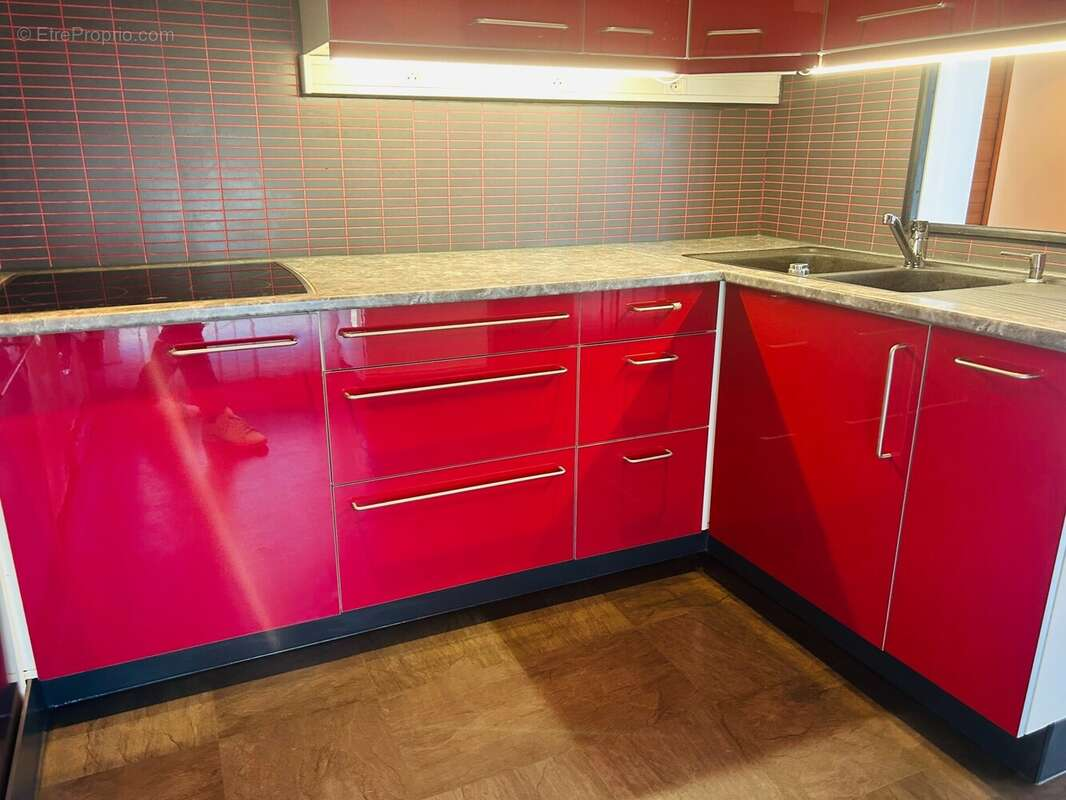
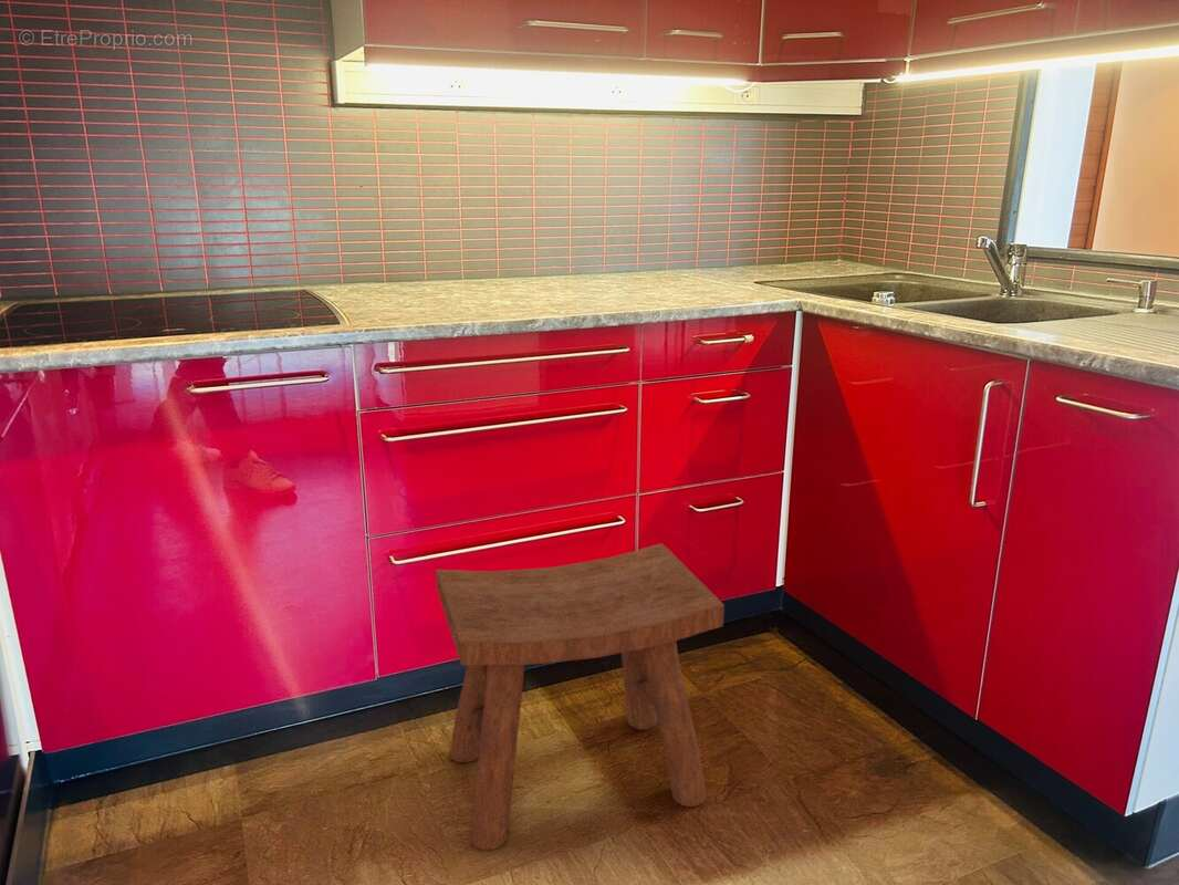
+ stool [435,542,726,851]
